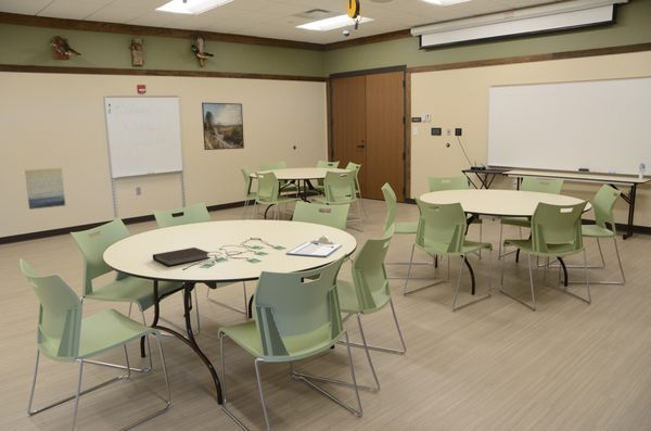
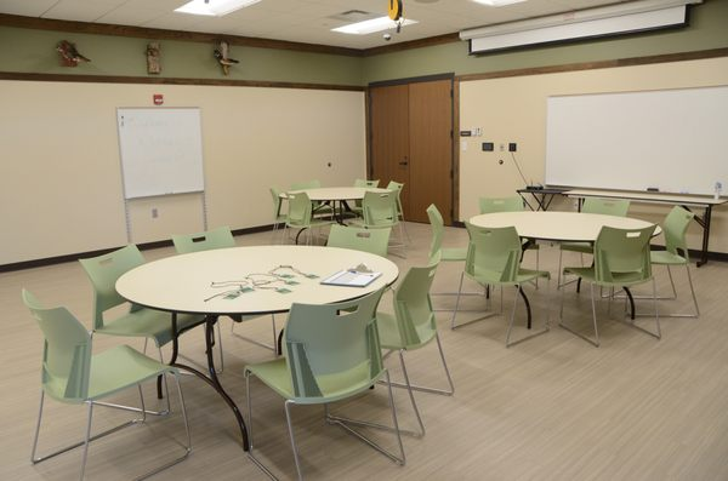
- notebook [152,246,212,267]
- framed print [201,102,245,151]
- wall art [24,167,66,211]
